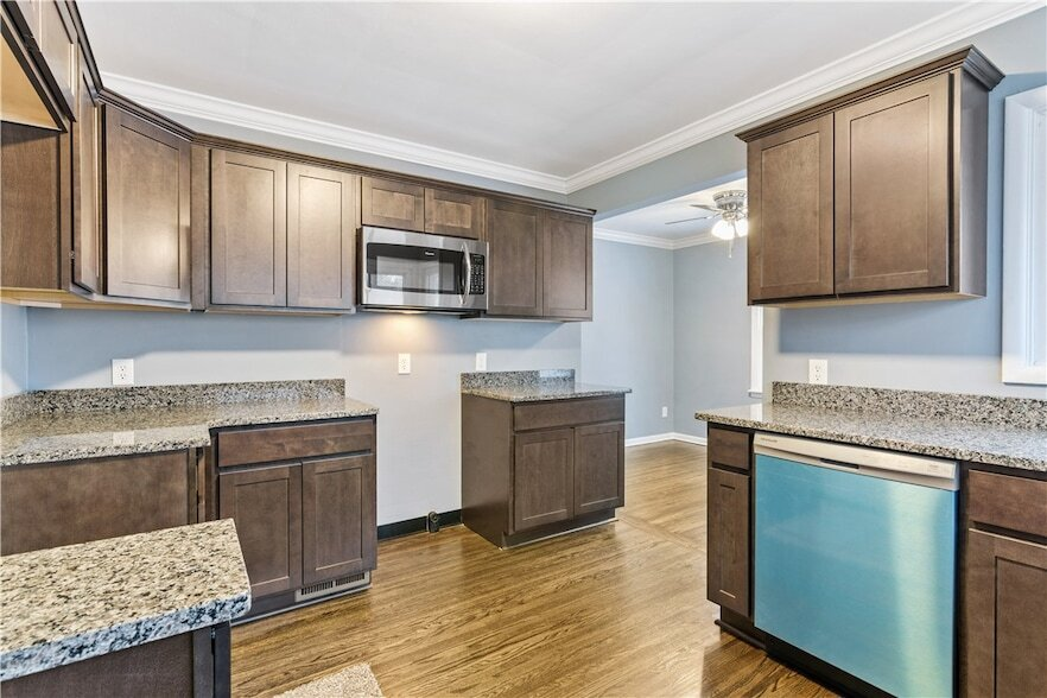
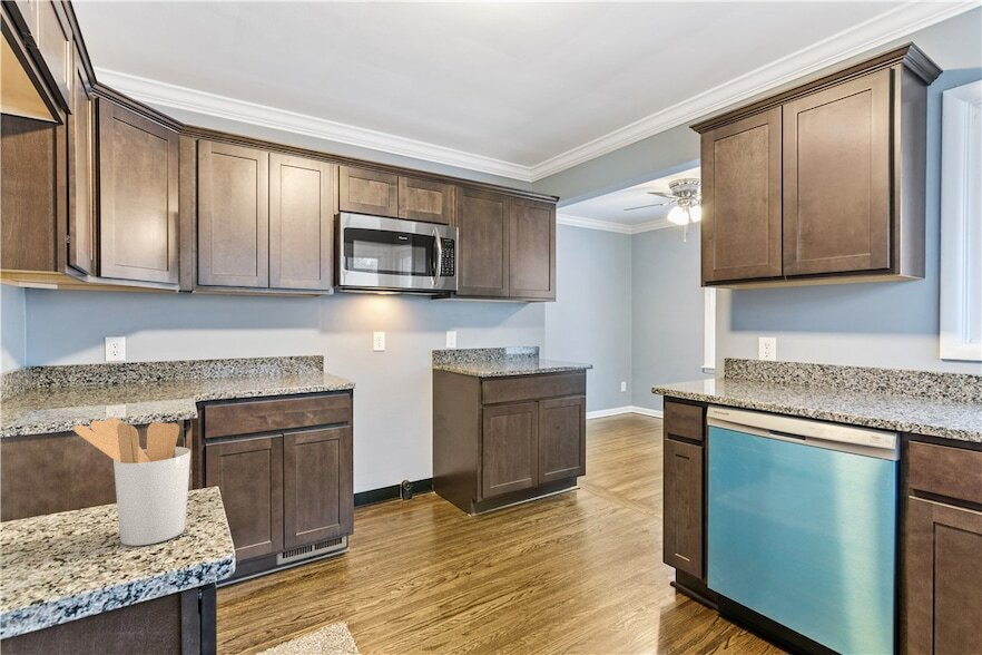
+ utensil holder [72,417,192,547]
